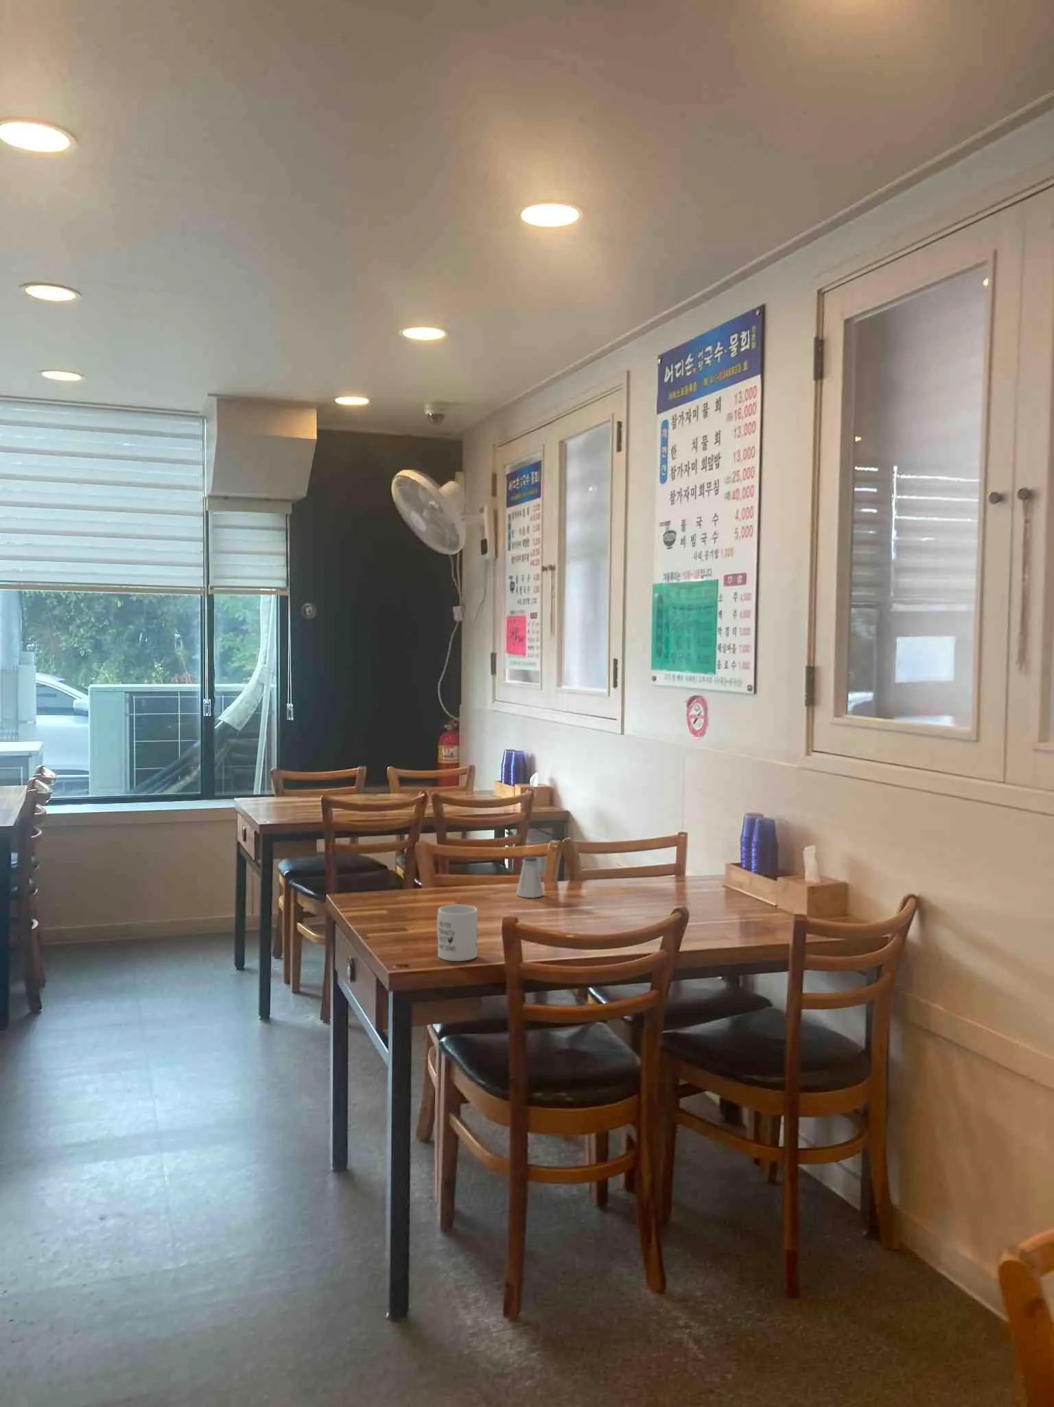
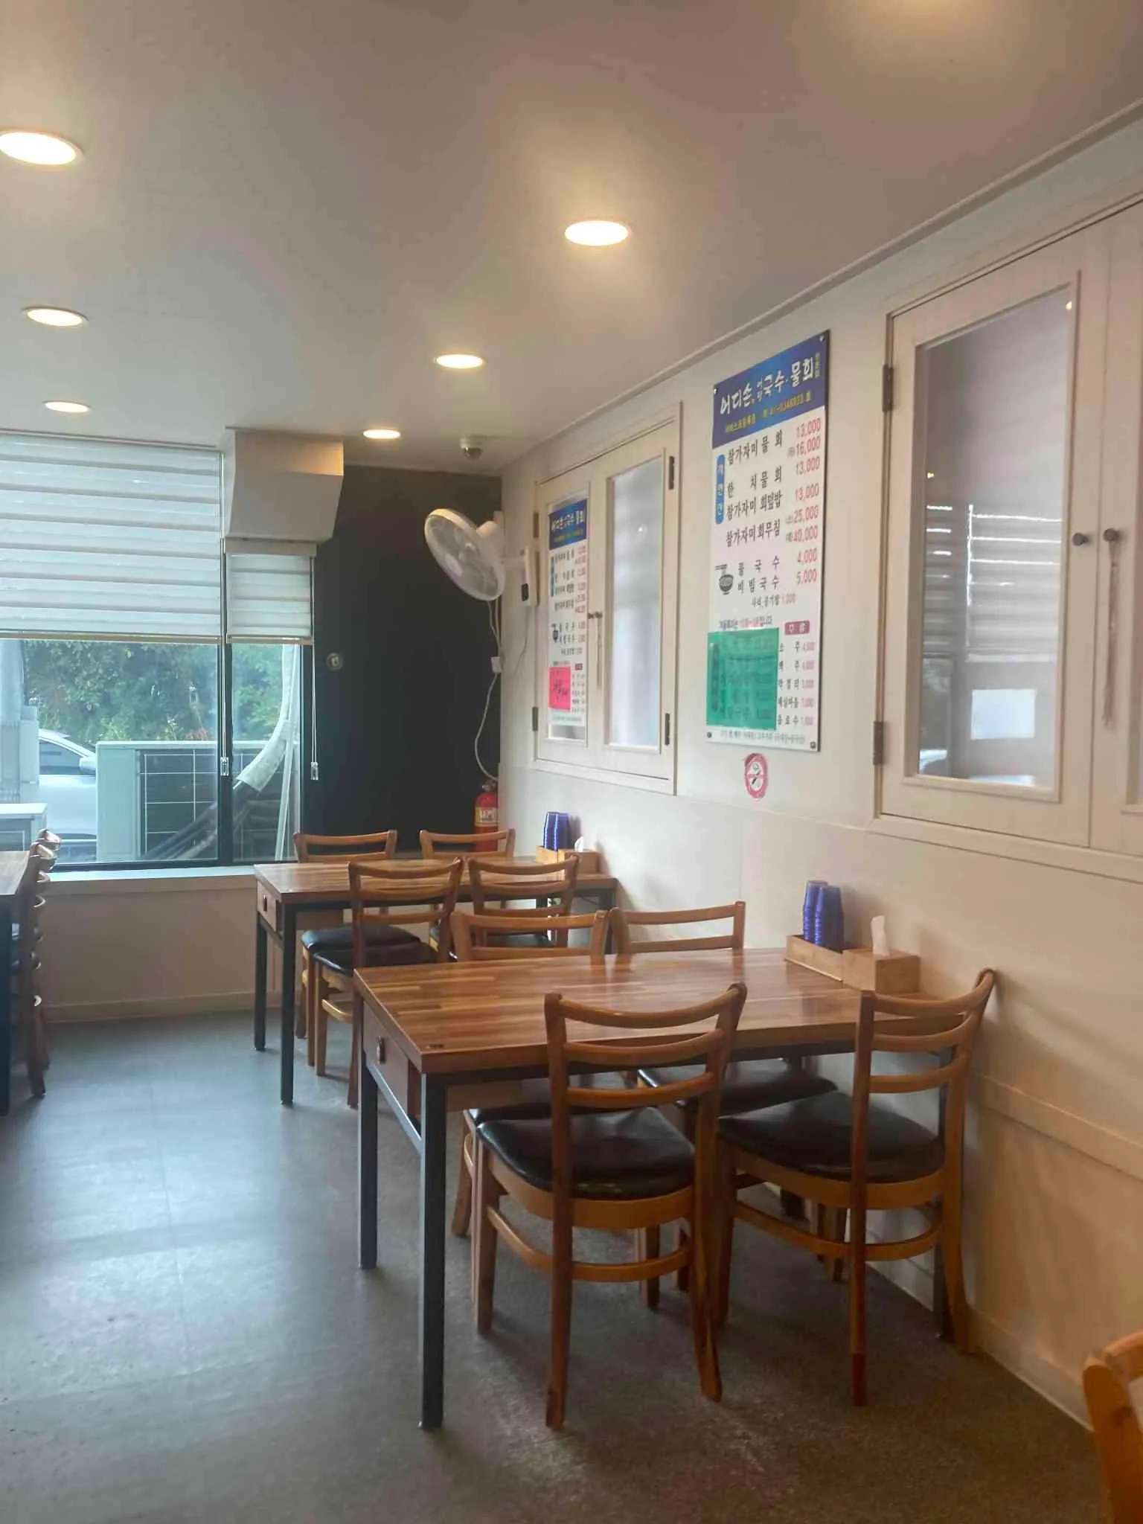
- mug [436,904,478,962]
- saltshaker [516,856,544,898]
